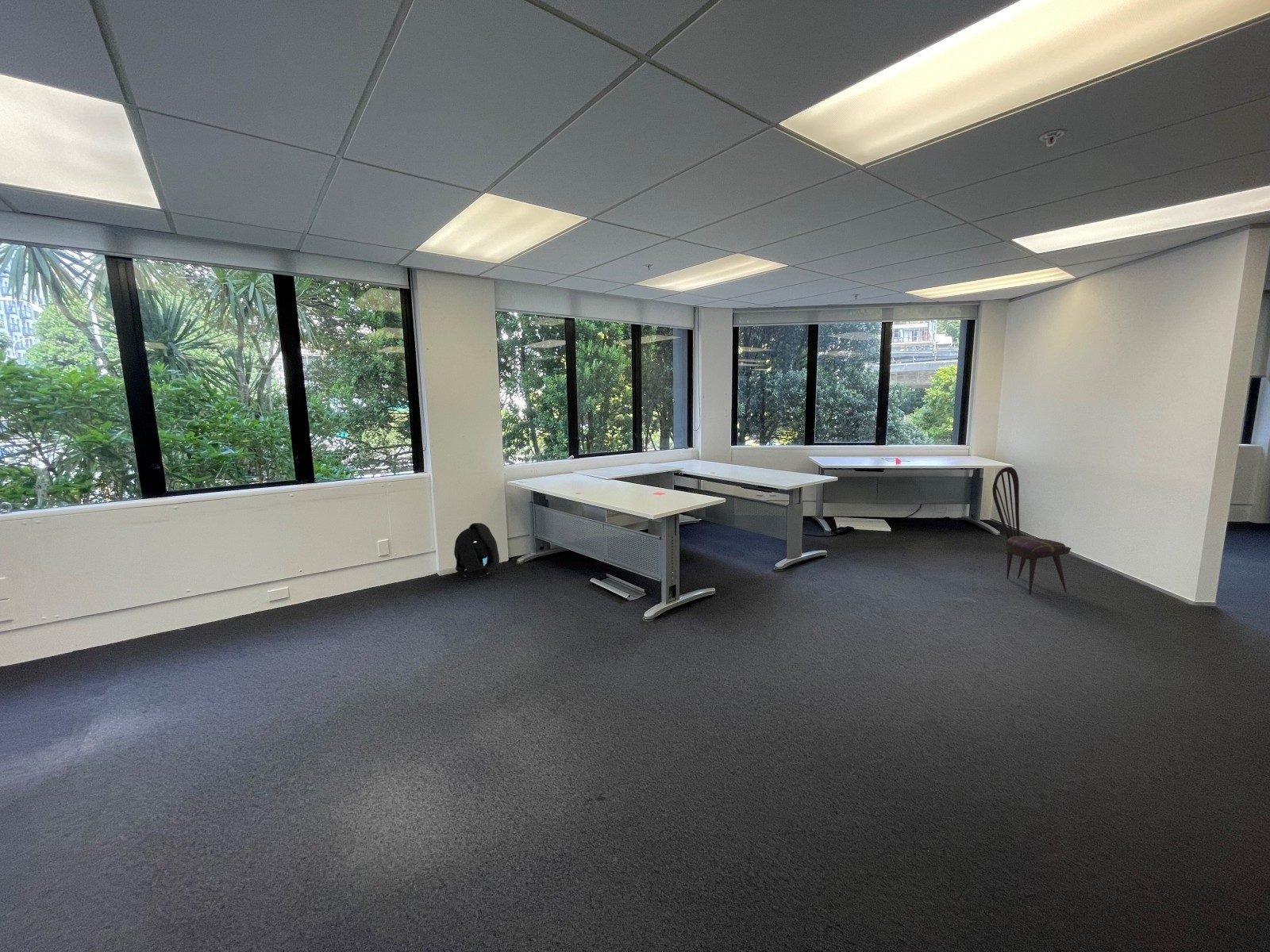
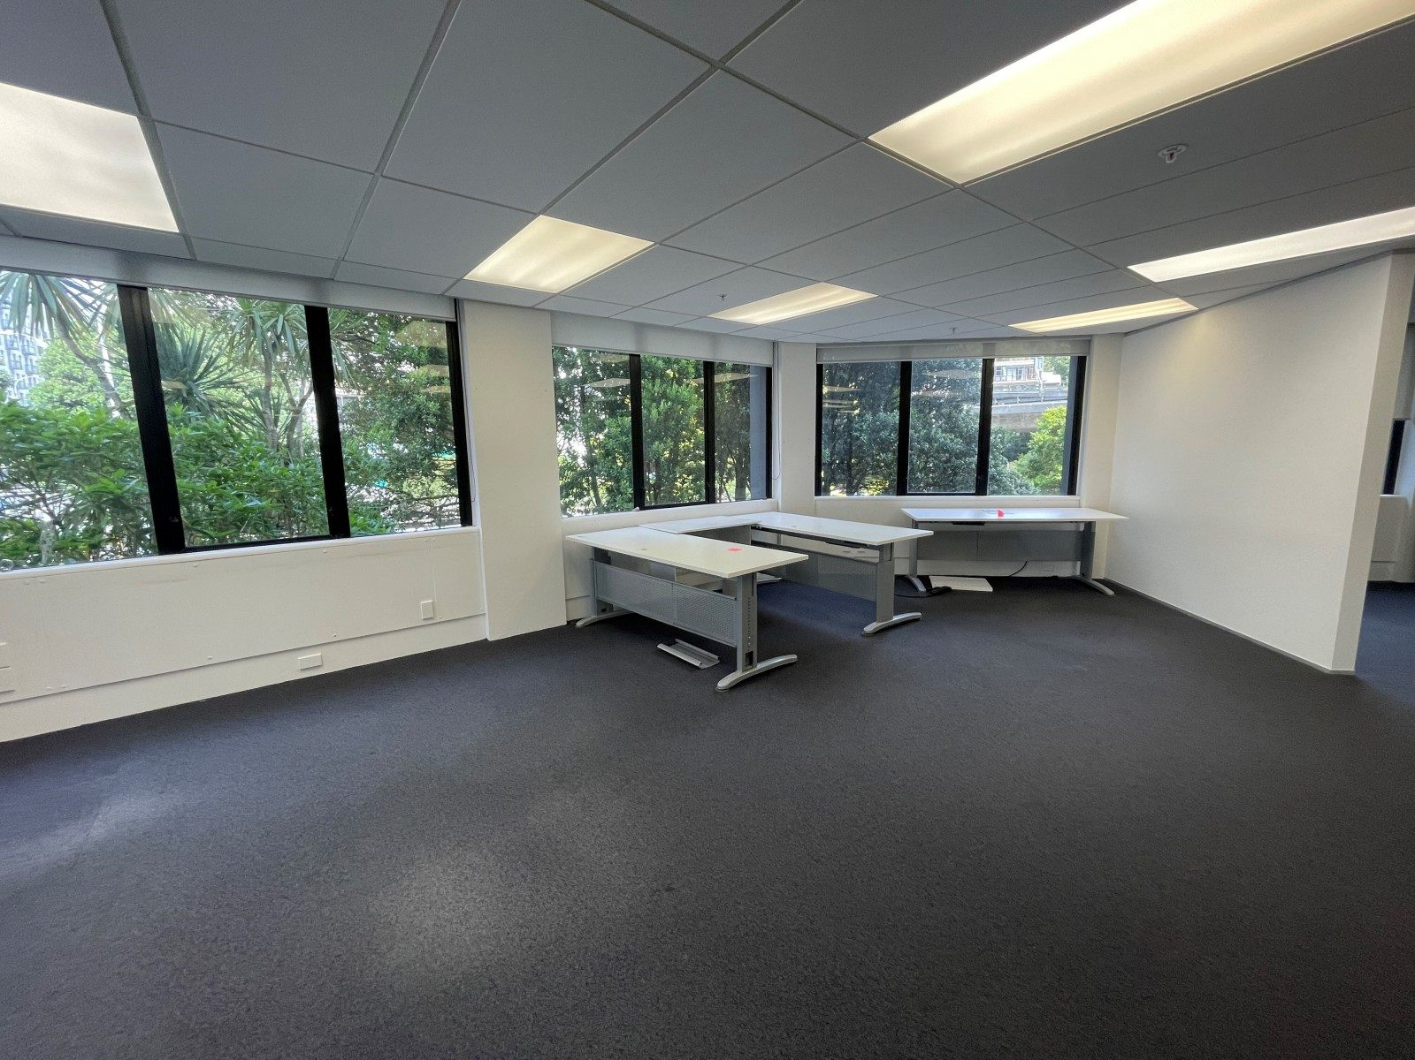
- dining chair [991,466,1072,596]
- backpack [453,522,500,578]
